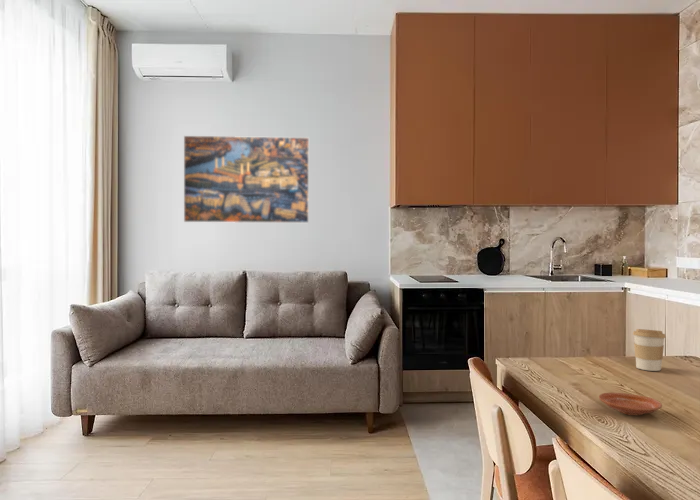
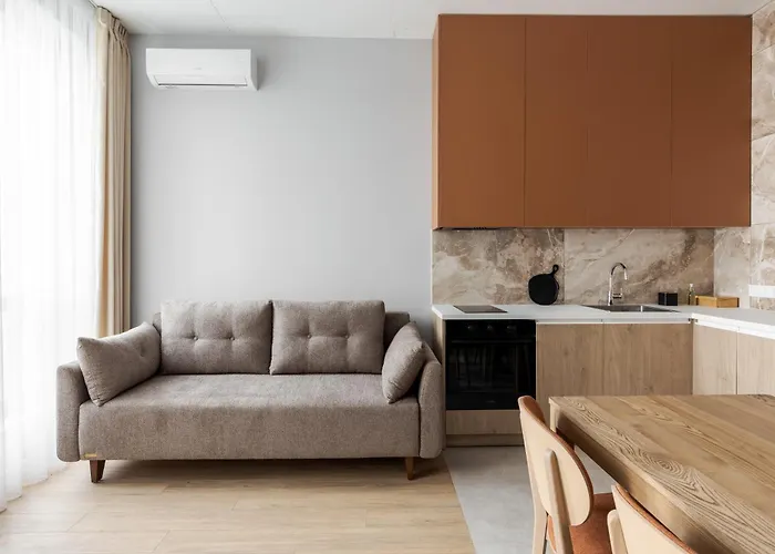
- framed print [183,135,310,224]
- plate [598,392,663,416]
- coffee cup [632,328,667,372]
